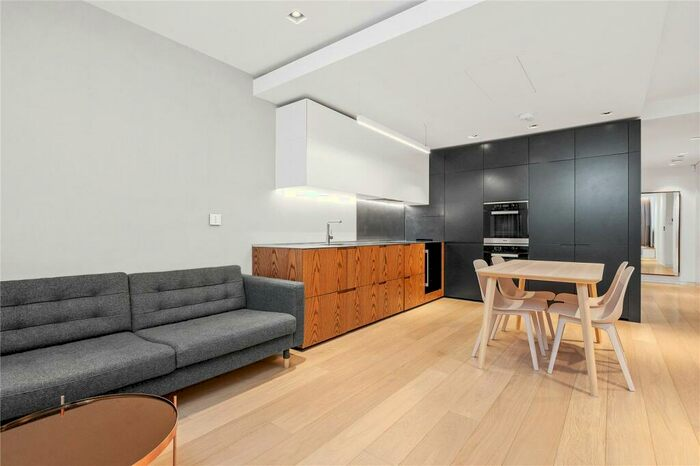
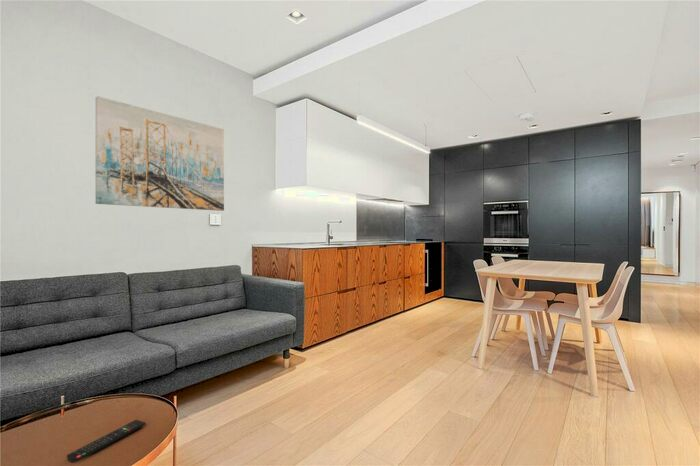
+ wall art [94,95,225,212]
+ remote control [66,419,147,464]
